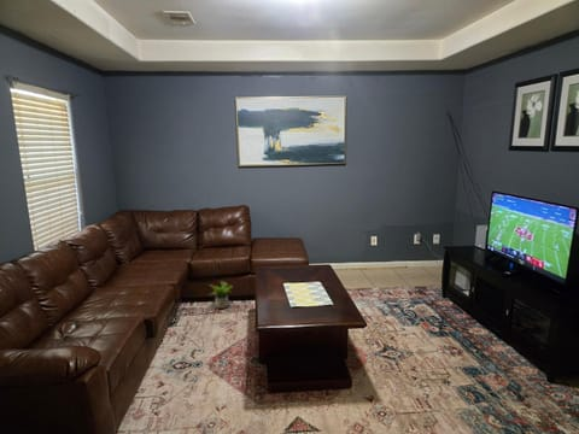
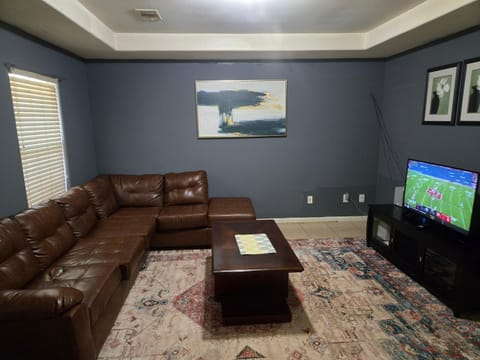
- potted plant [209,281,234,310]
